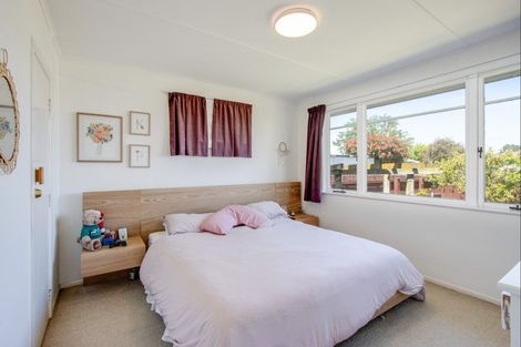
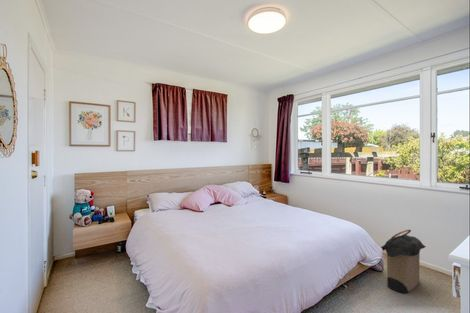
+ laundry hamper [380,229,427,294]
